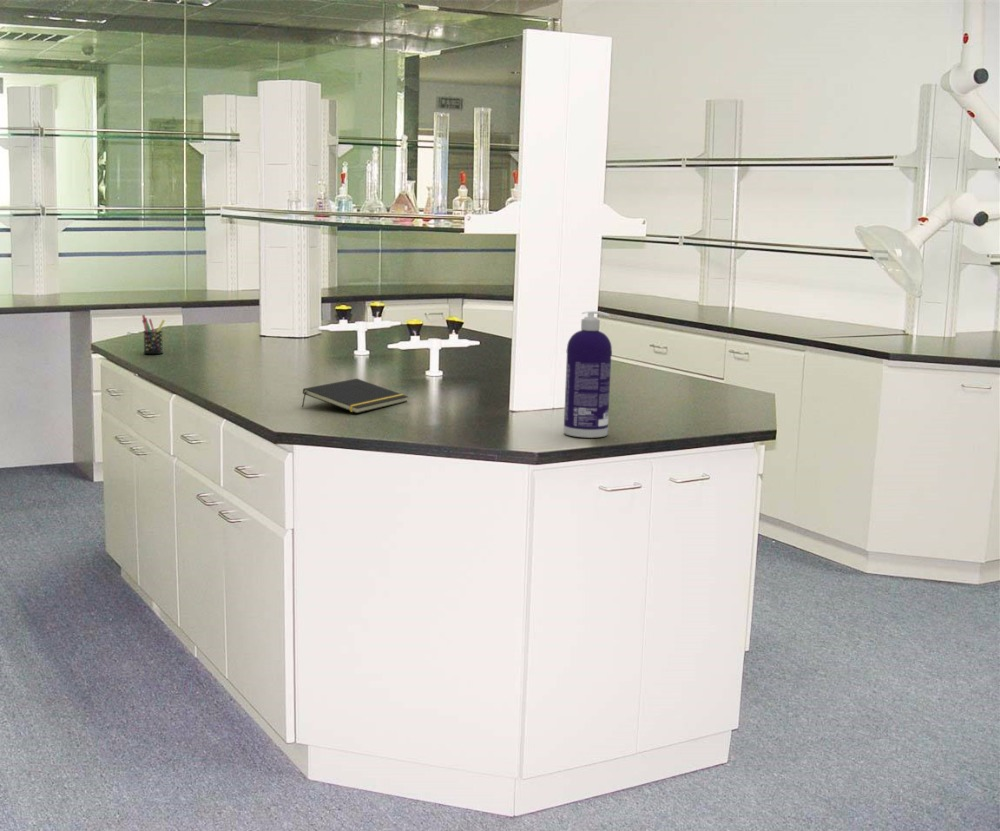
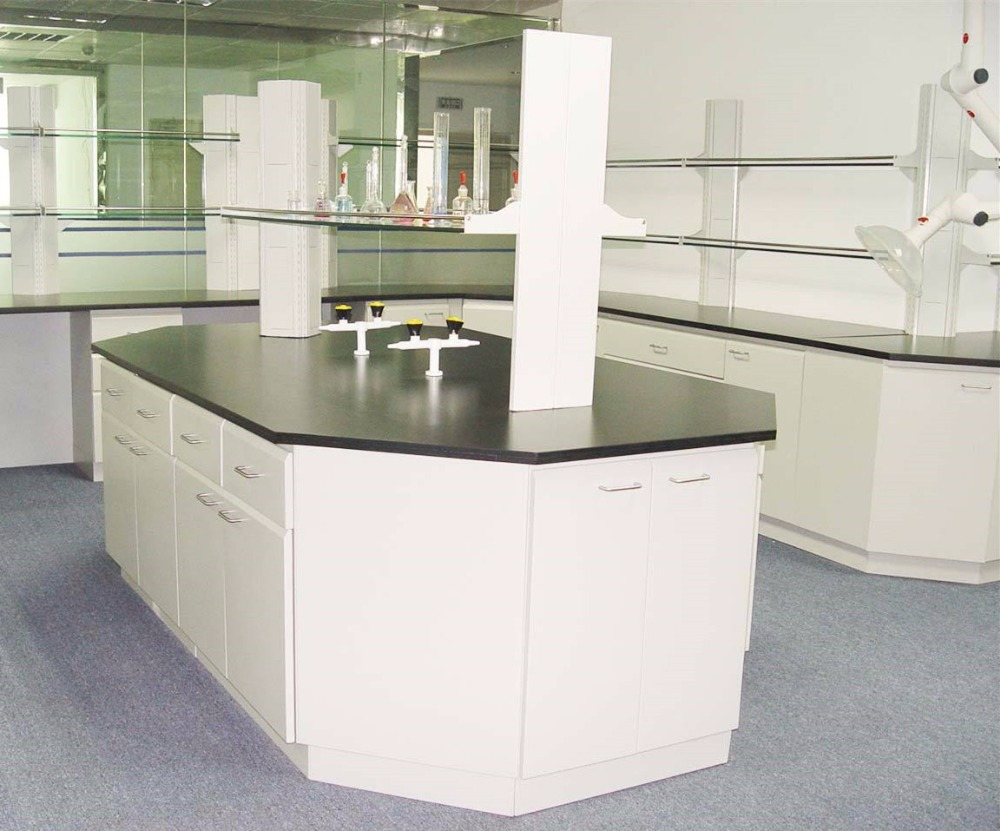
- pen holder [141,314,166,355]
- notepad [301,378,409,414]
- spray bottle [563,310,613,439]
